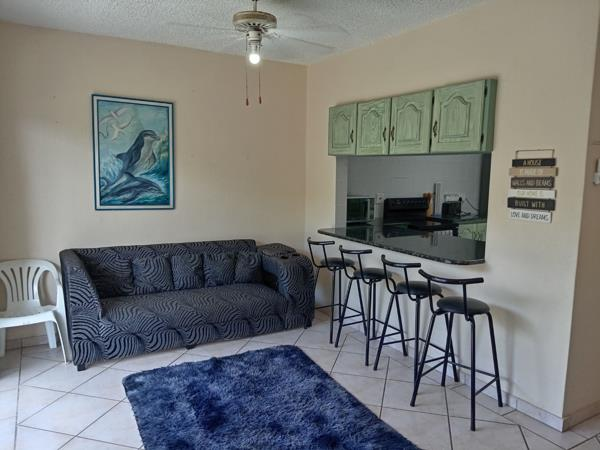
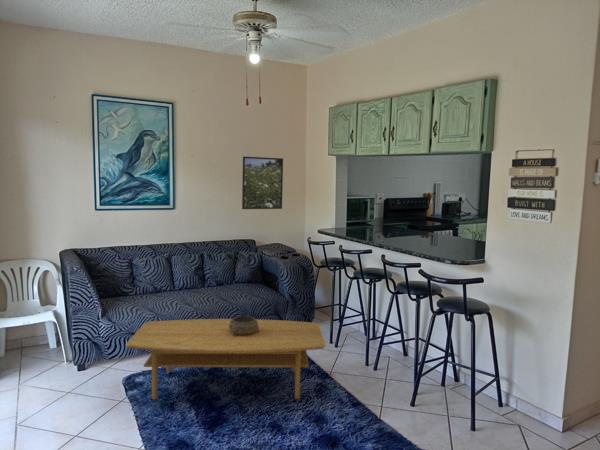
+ coffee table [124,318,326,401]
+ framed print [241,155,284,210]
+ decorative bowl [229,315,260,336]
